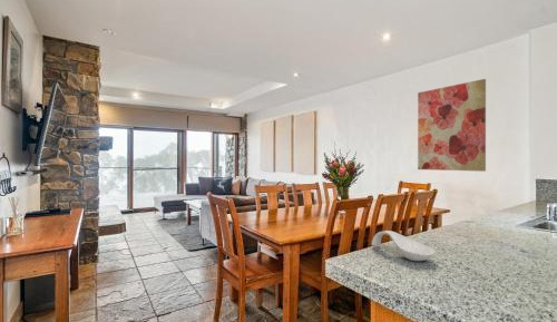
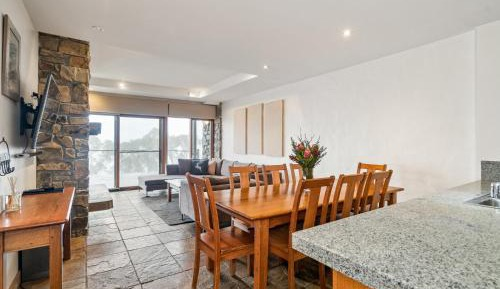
- spoon rest [371,230,436,262]
- wall art [417,78,487,173]
